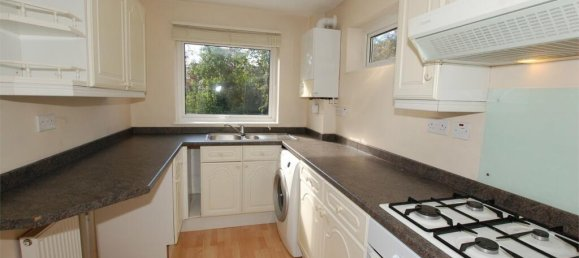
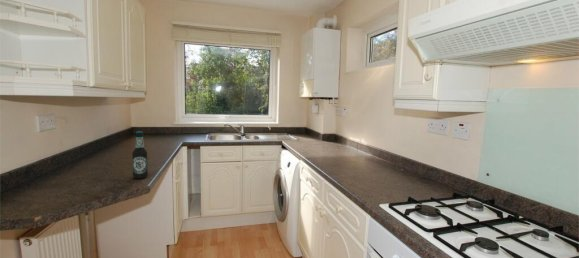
+ bottle [131,130,149,179]
